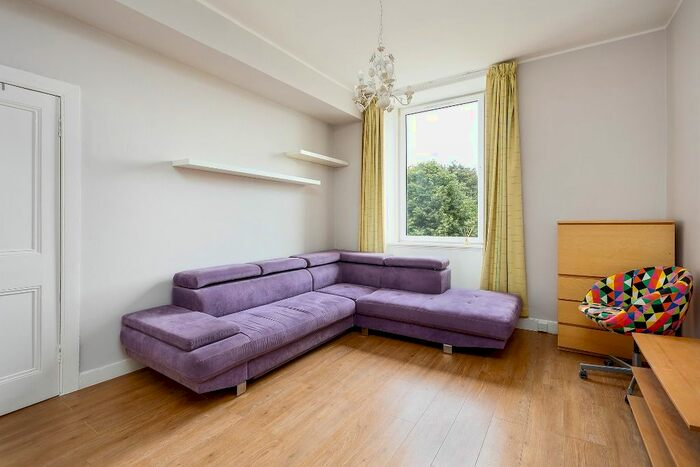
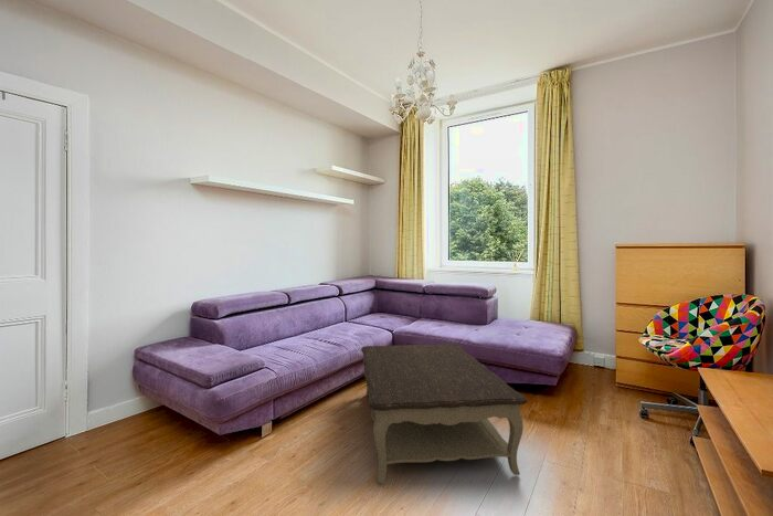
+ coffee table [360,343,528,485]
